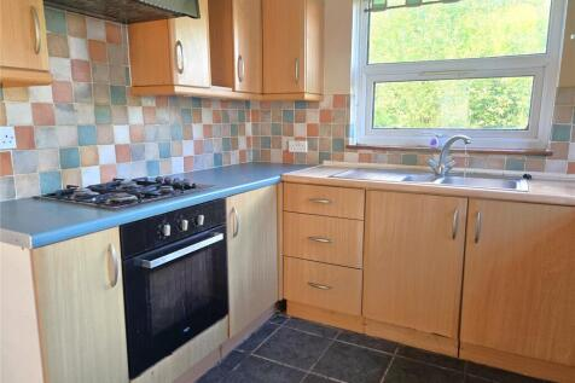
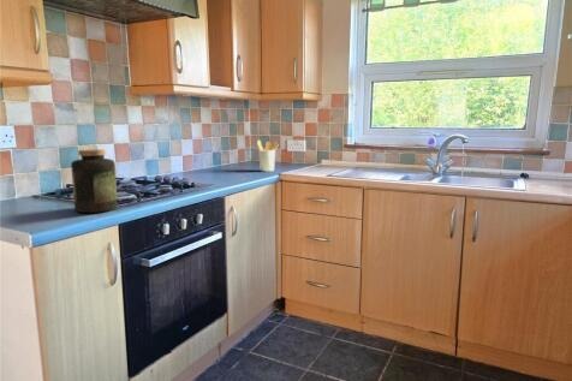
+ utensil holder [256,139,280,173]
+ jar [70,148,119,214]
